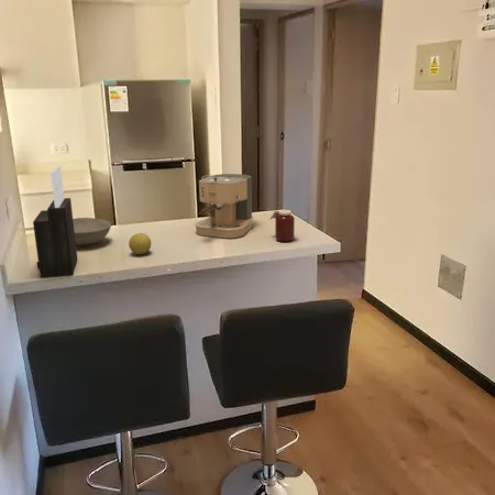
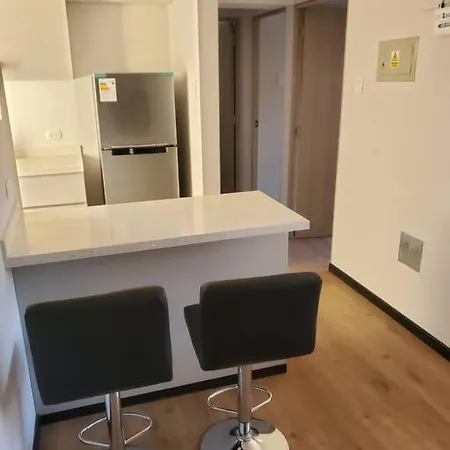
- bowl [73,217,112,246]
- jar [270,208,296,242]
- apple [128,232,152,255]
- knife block [32,165,78,278]
- coffee maker [194,173,254,239]
